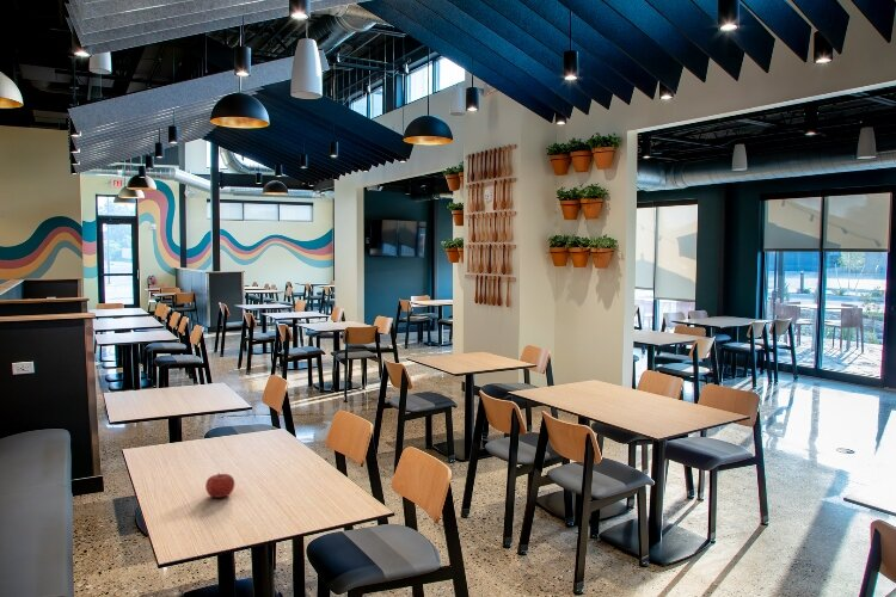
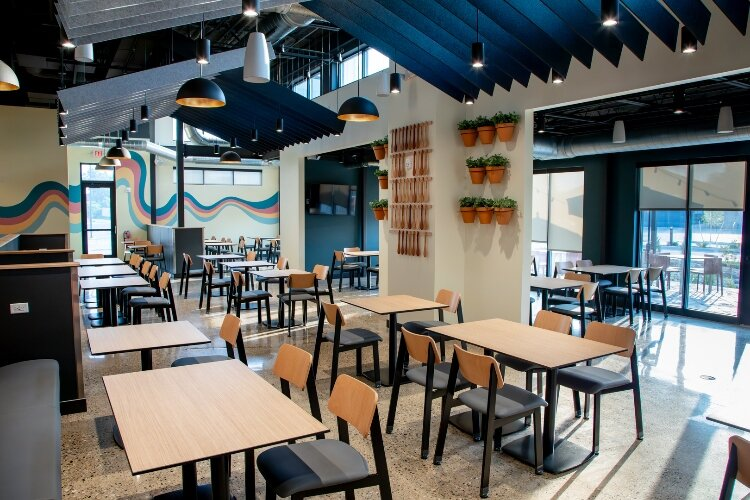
- fruit [204,472,235,499]
